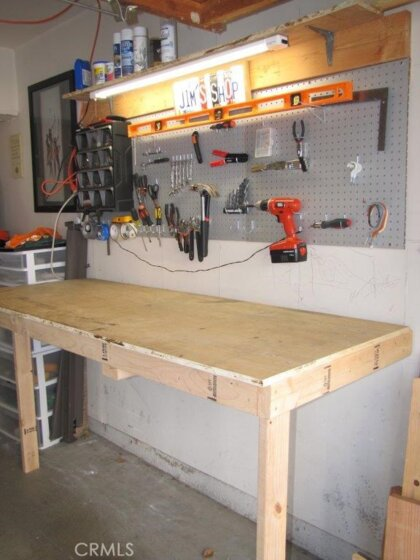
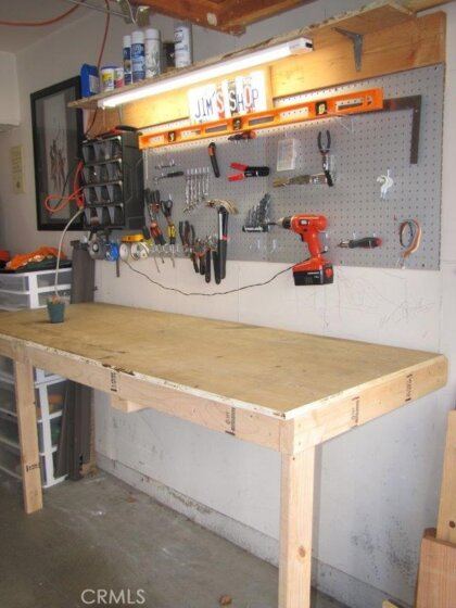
+ pen holder [43,293,66,324]
